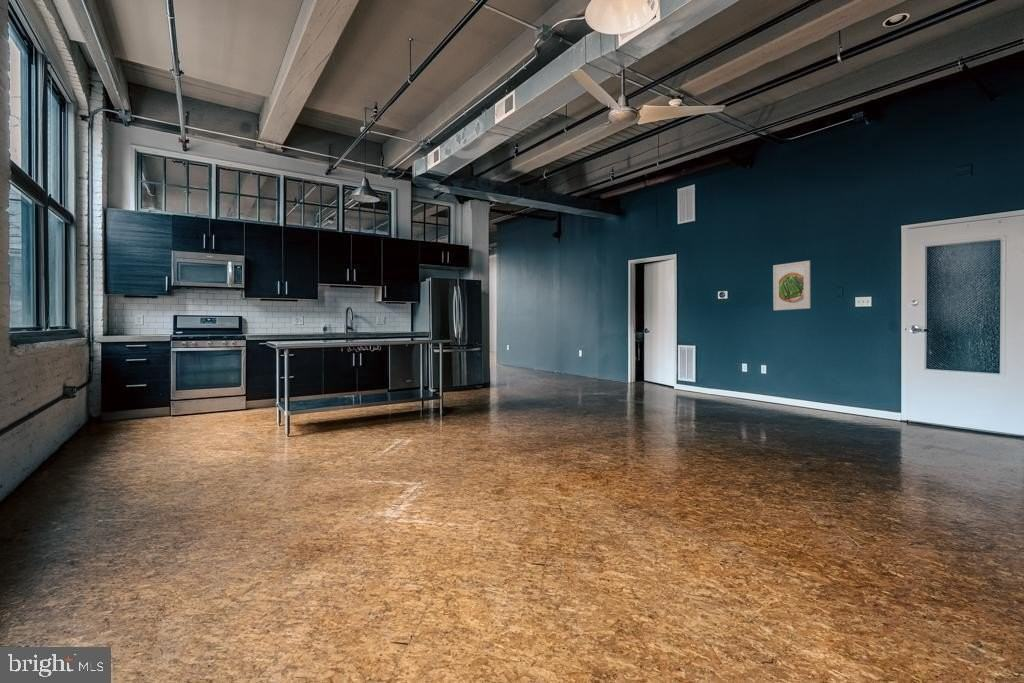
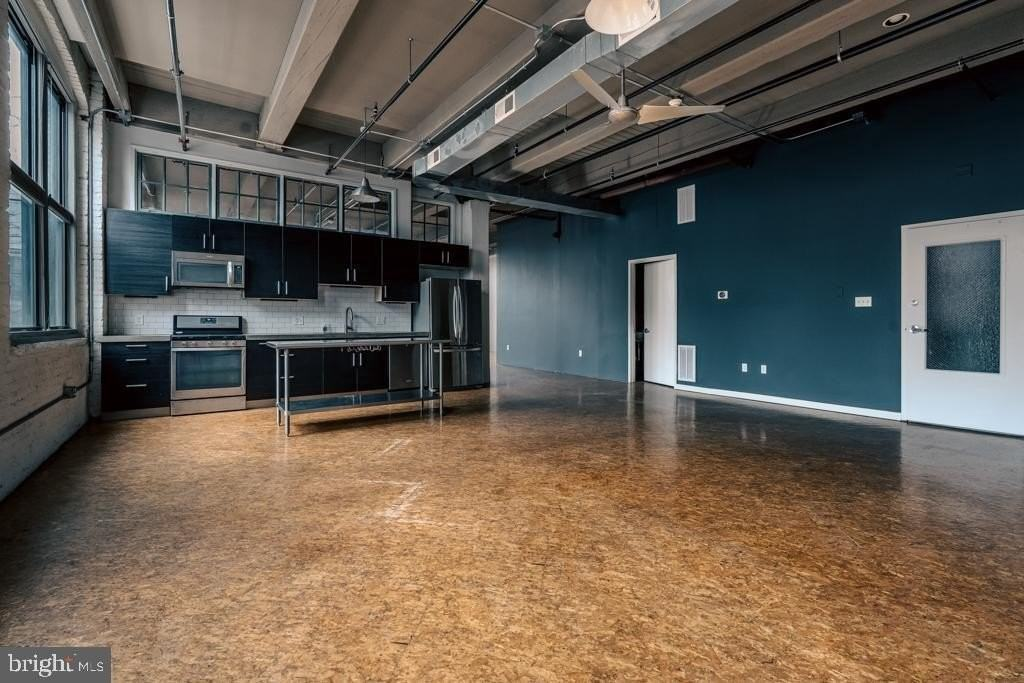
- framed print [772,260,812,311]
